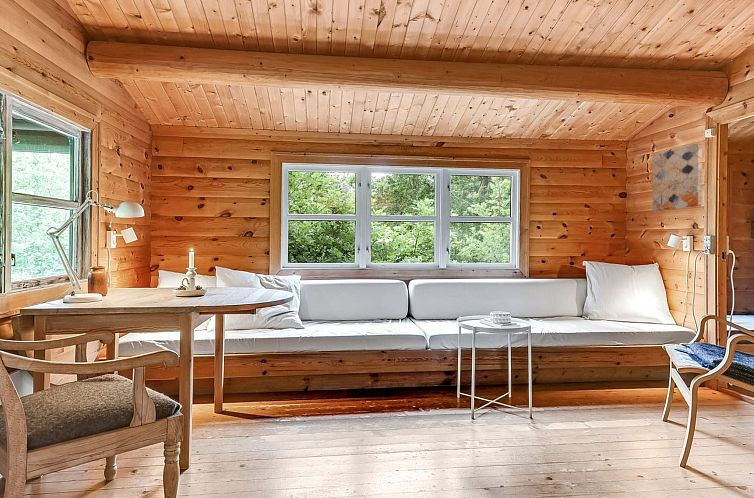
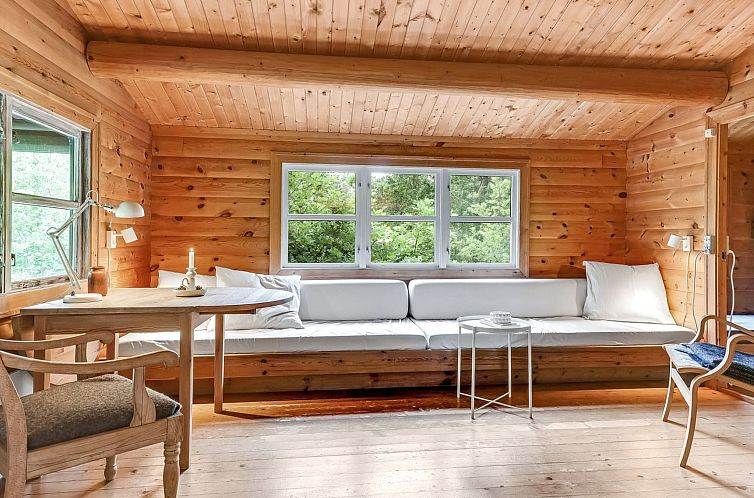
- wall art [651,142,703,212]
